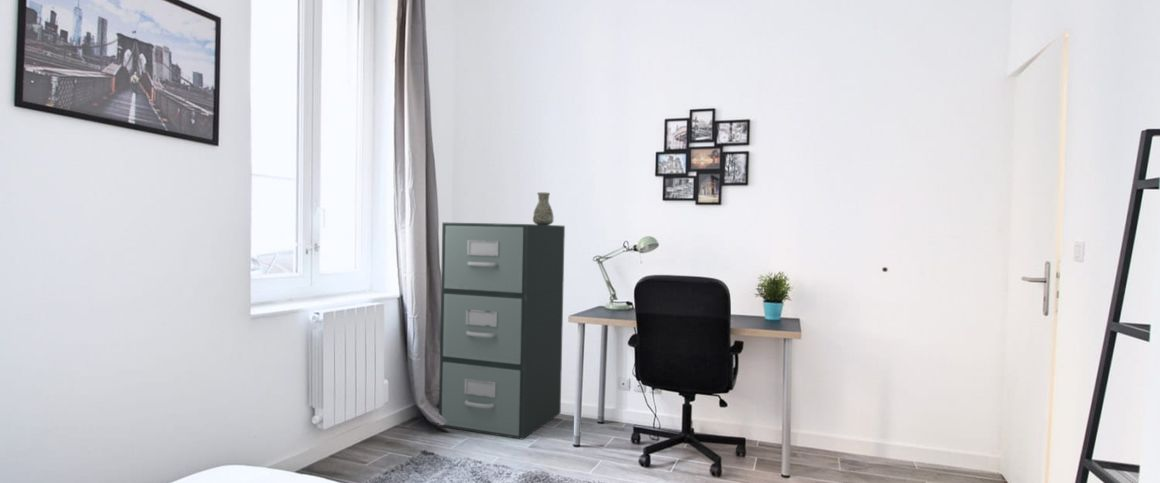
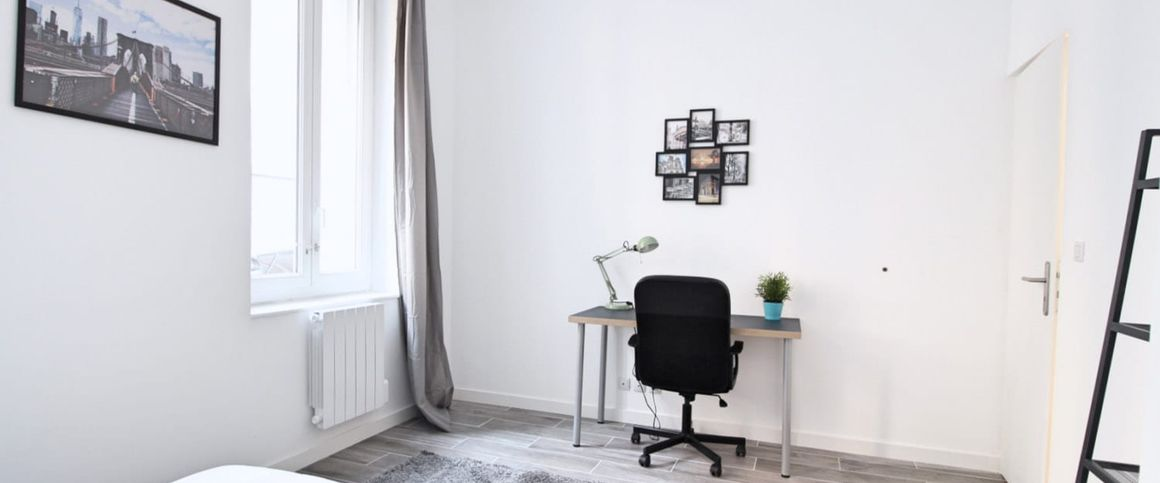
- decorative vase [532,191,554,225]
- filing cabinet [438,221,566,441]
